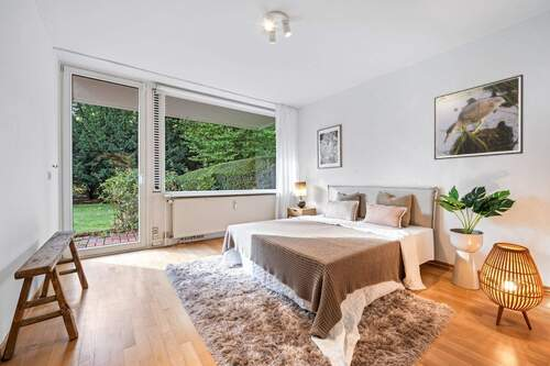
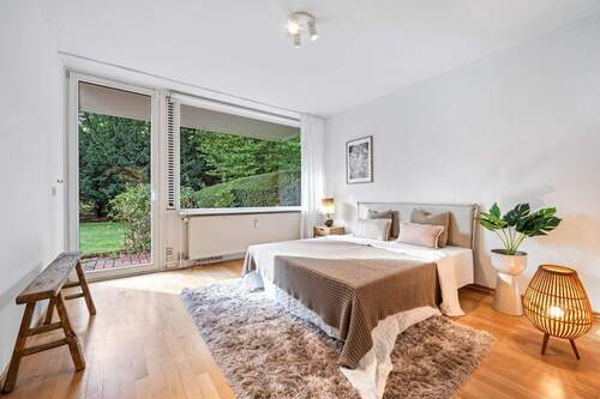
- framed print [433,74,525,160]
